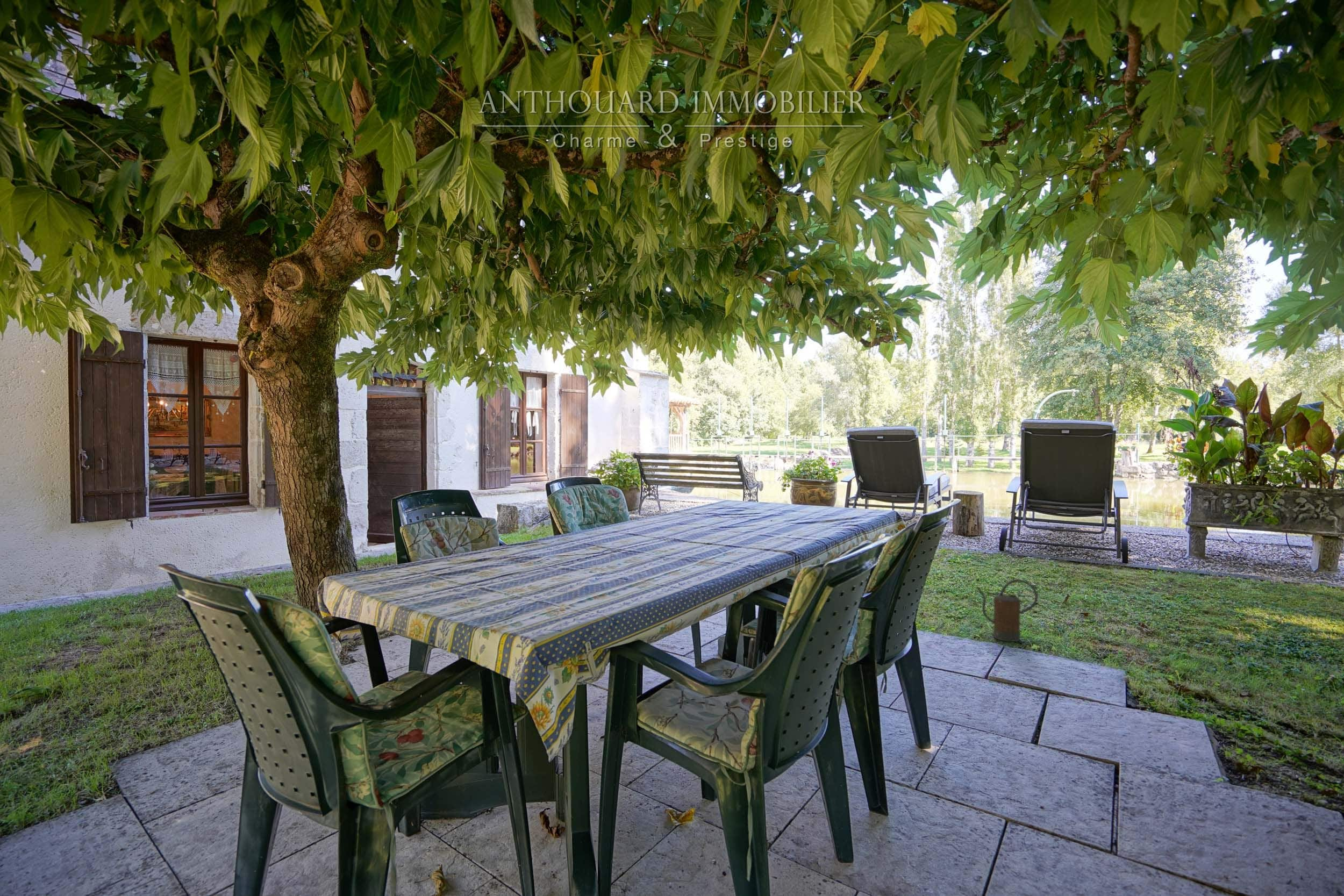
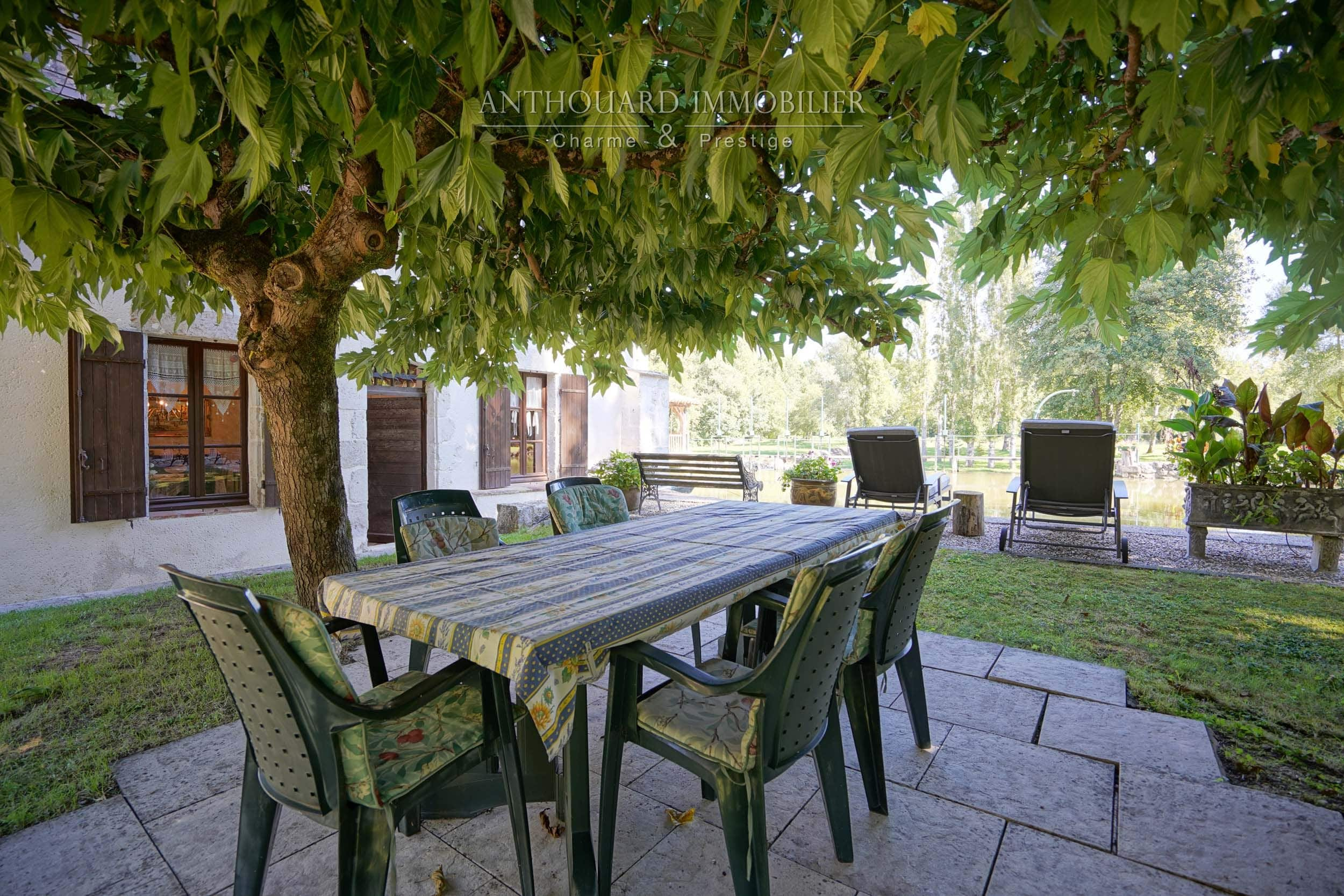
- watering can [976,579,1039,642]
